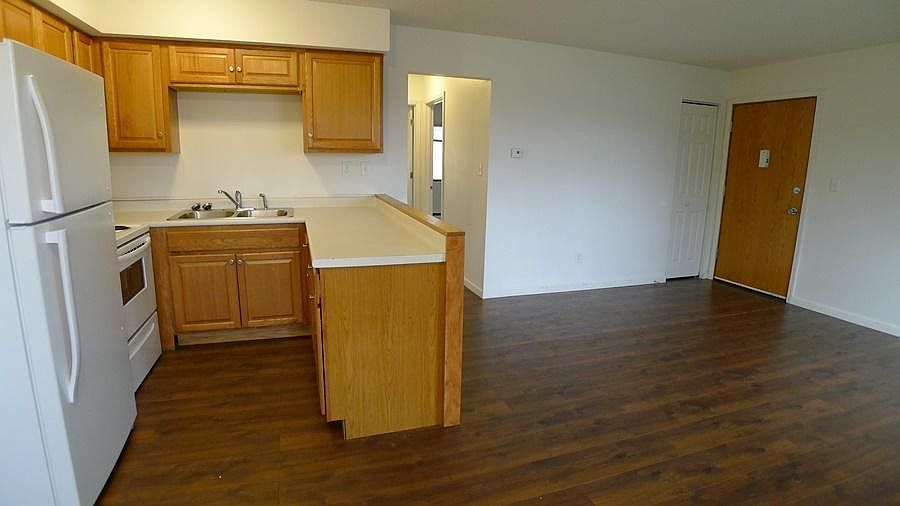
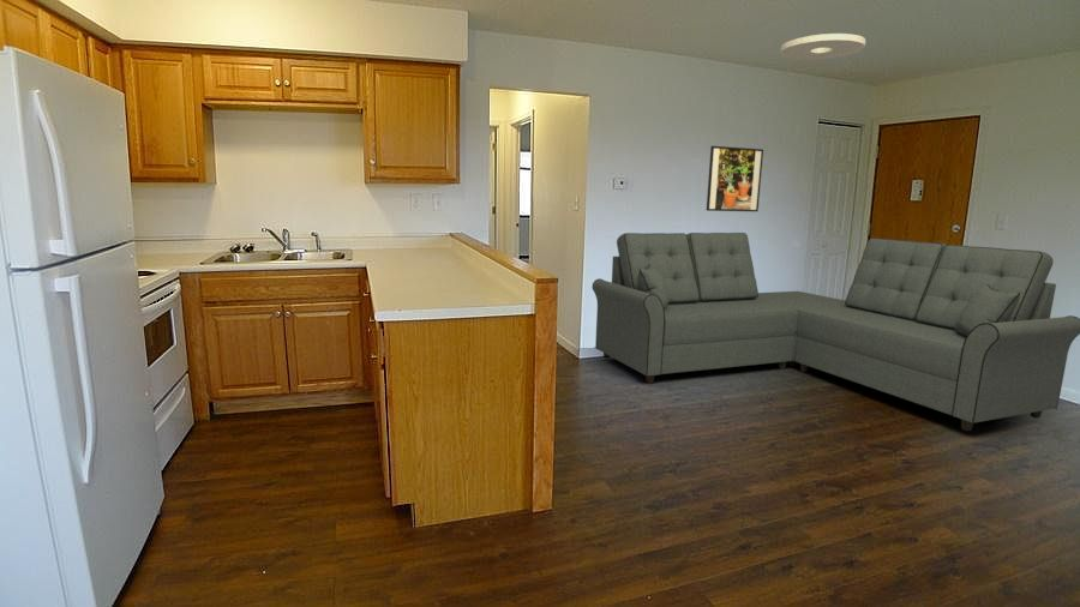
+ sofa [592,232,1080,432]
+ ceiling light [779,32,866,61]
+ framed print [706,145,764,212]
